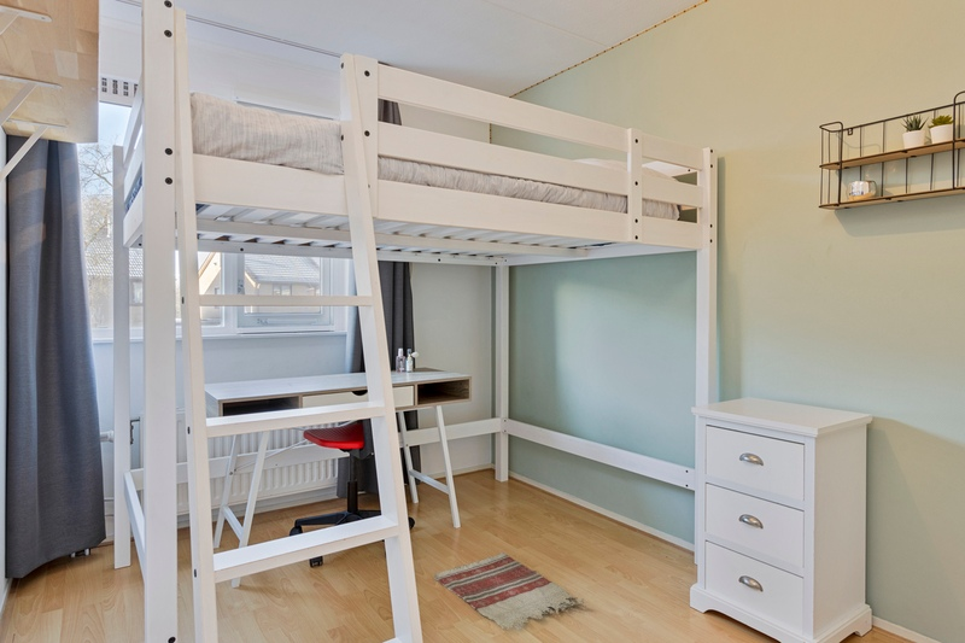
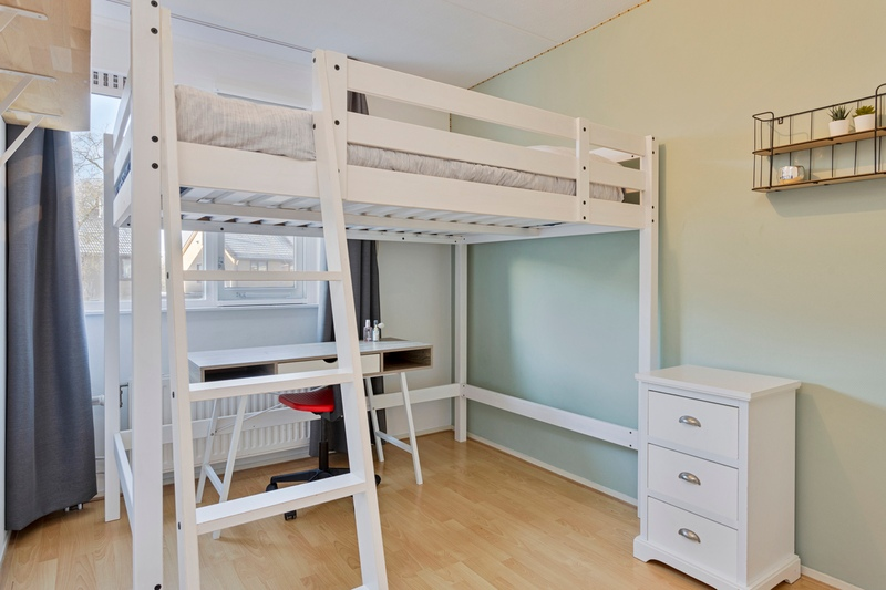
- rug [433,551,585,631]
